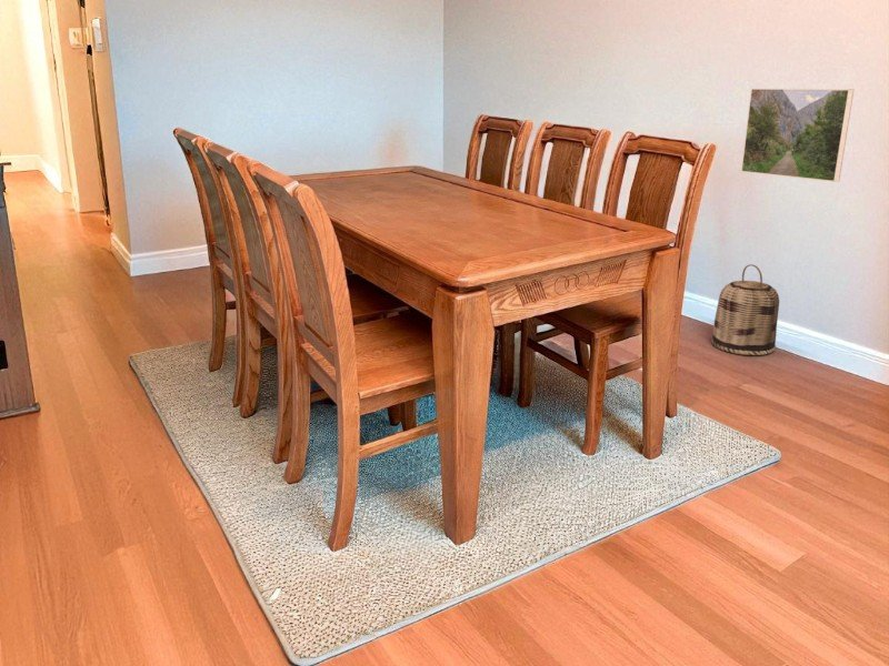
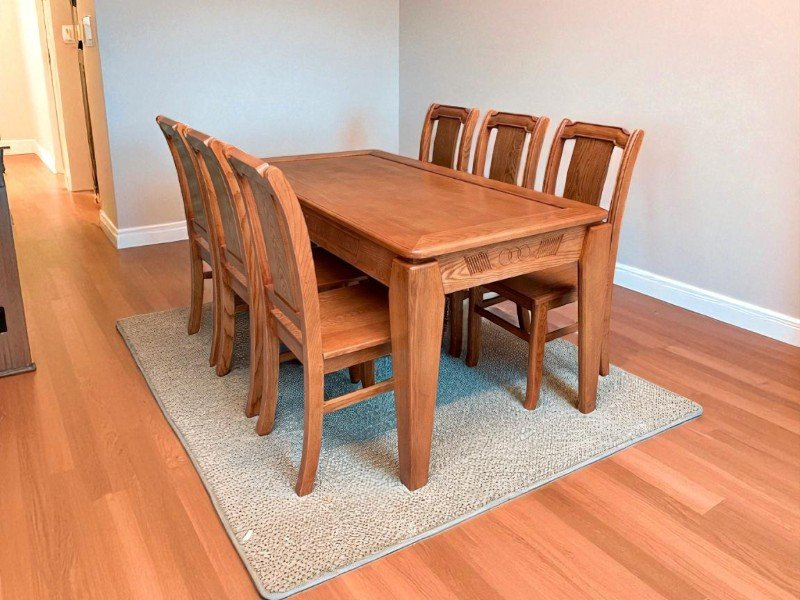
- basket [710,263,780,356]
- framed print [740,87,856,183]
